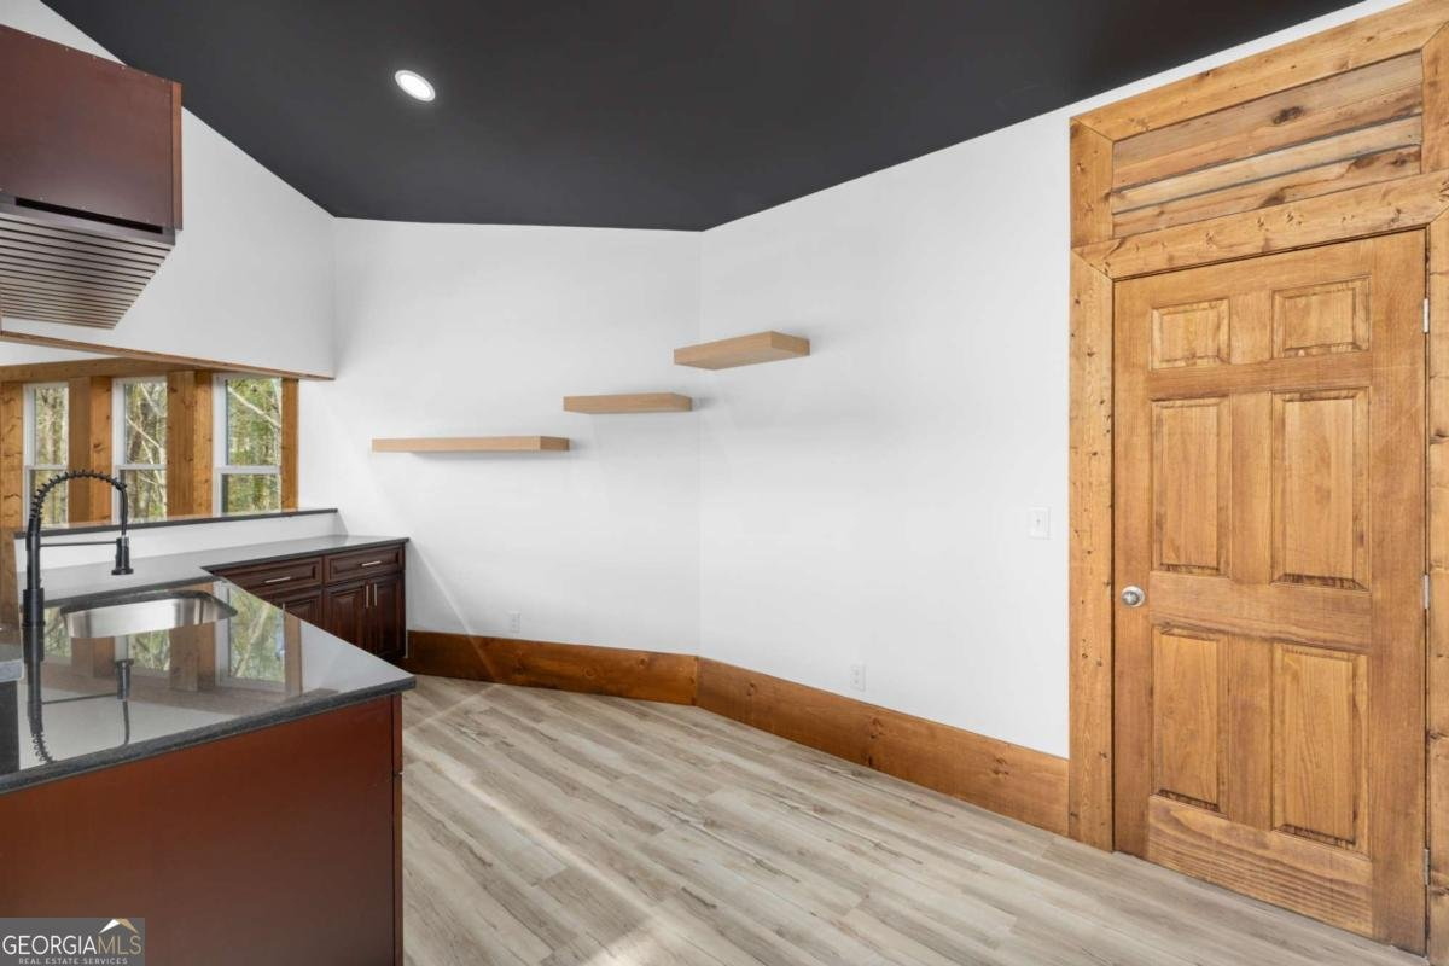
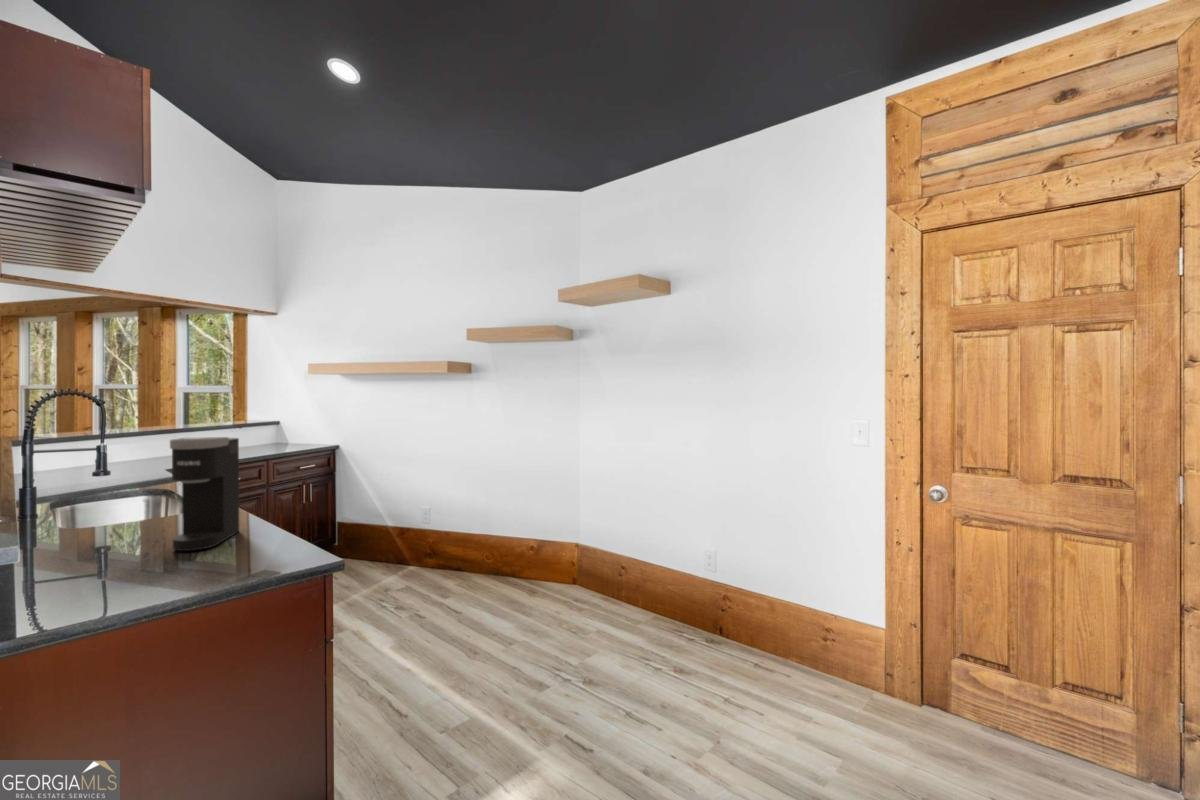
+ coffee maker [169,436,240,552]
